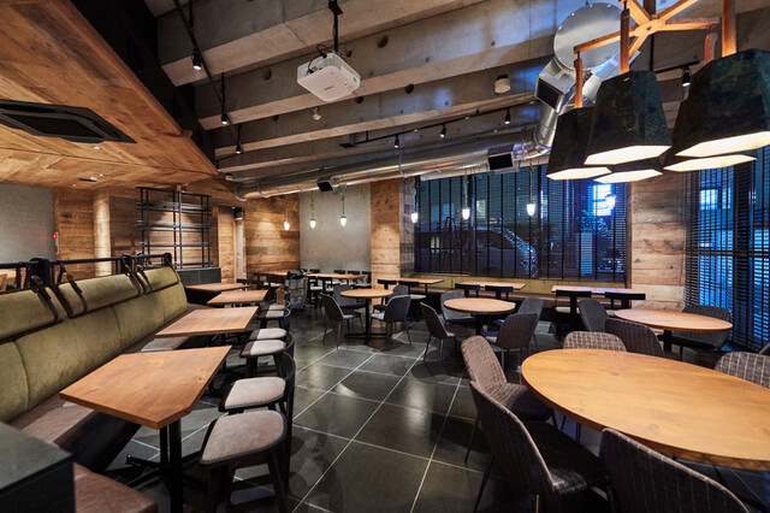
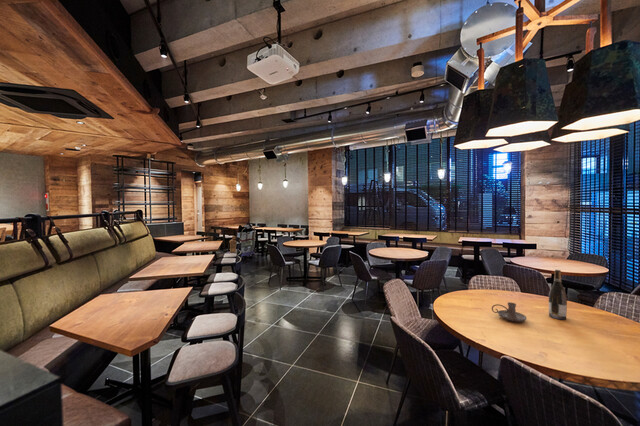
+ wine bottle [548,269,568,321]
+ candle holder [491,301,528,323]
